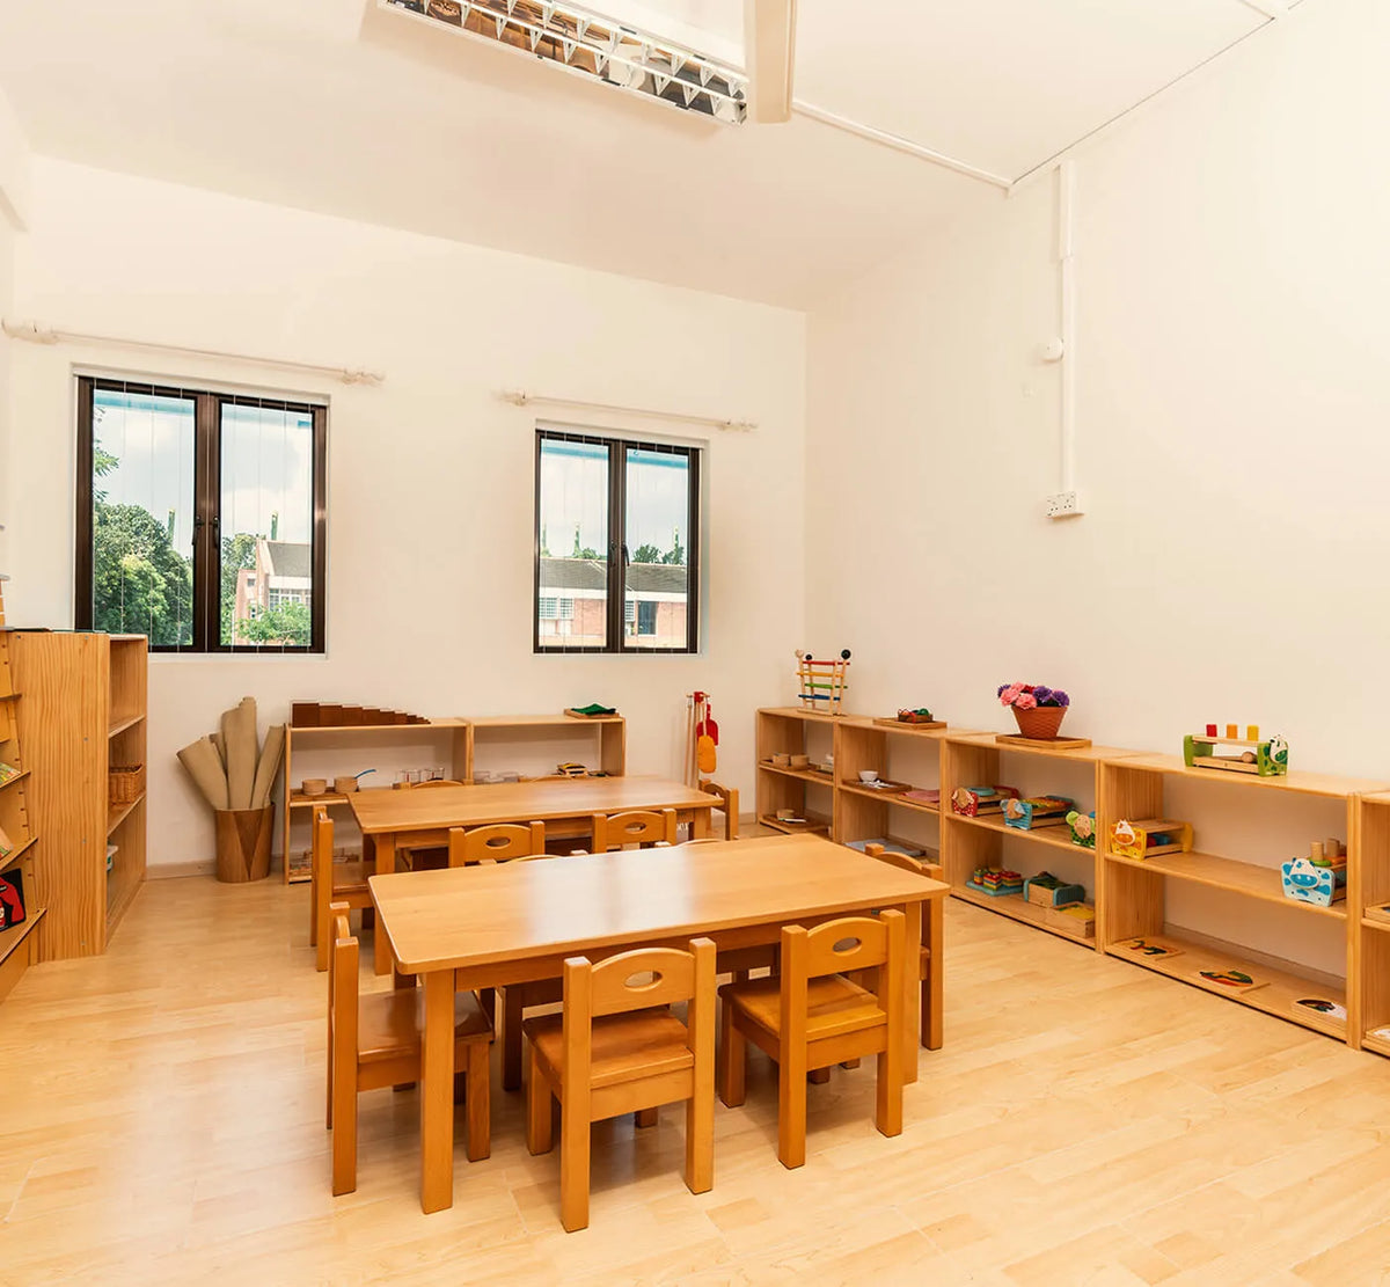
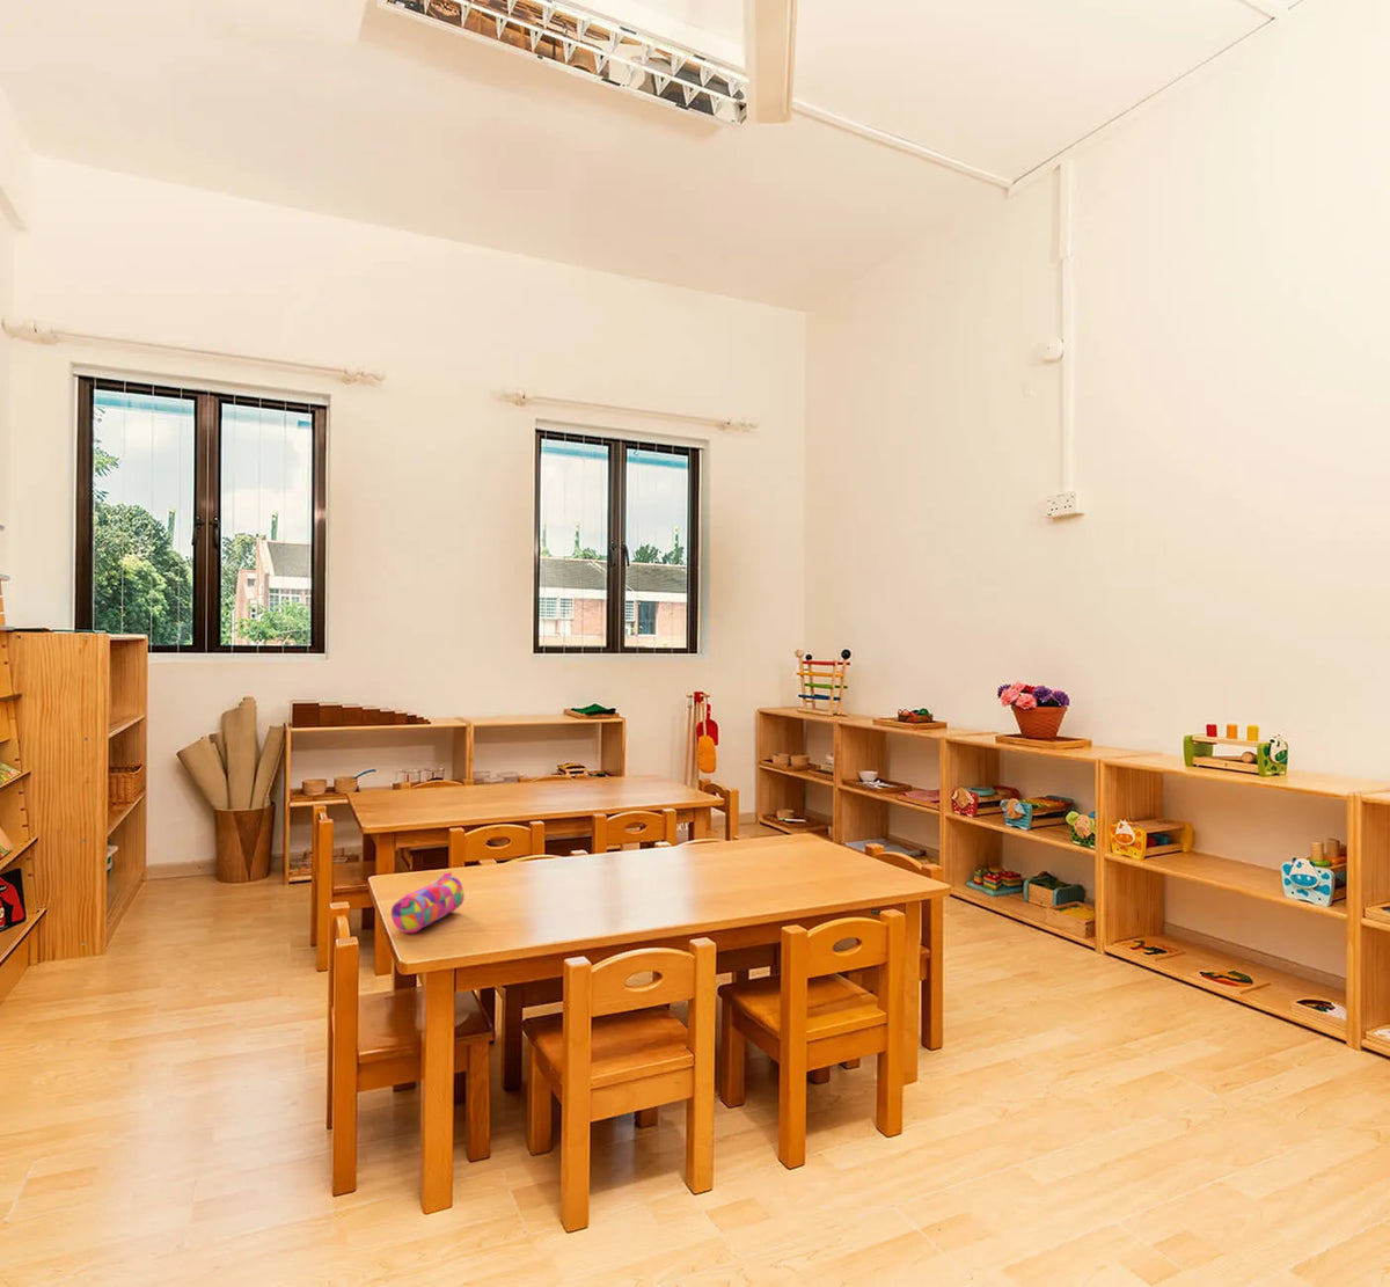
+ pencil case [390,872,466,933]
